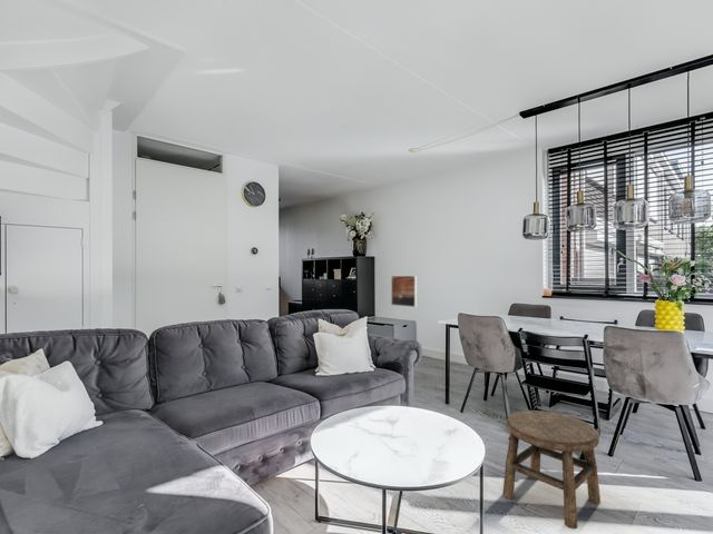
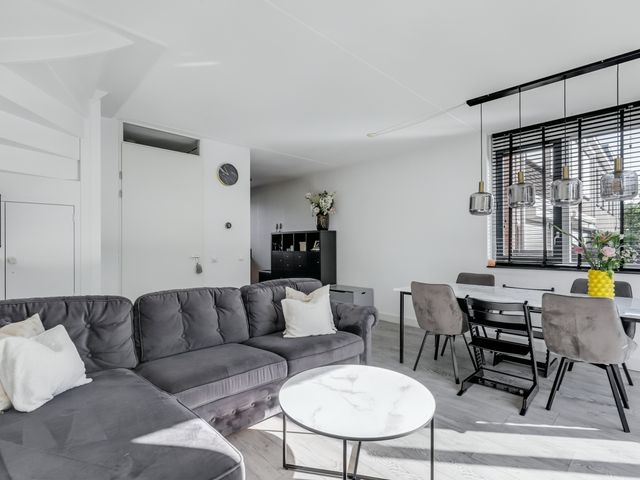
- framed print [390,275,418,308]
- stool [501,409,602,531]
